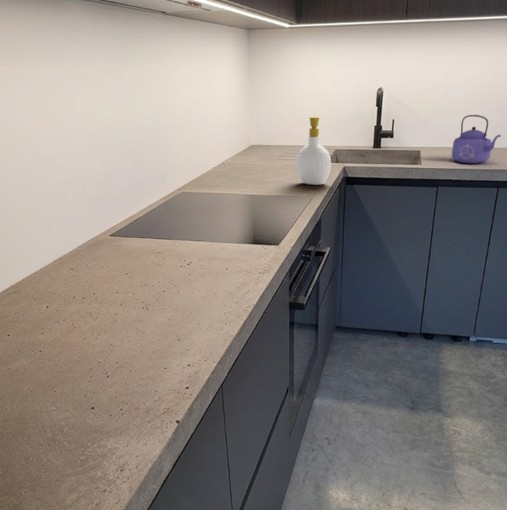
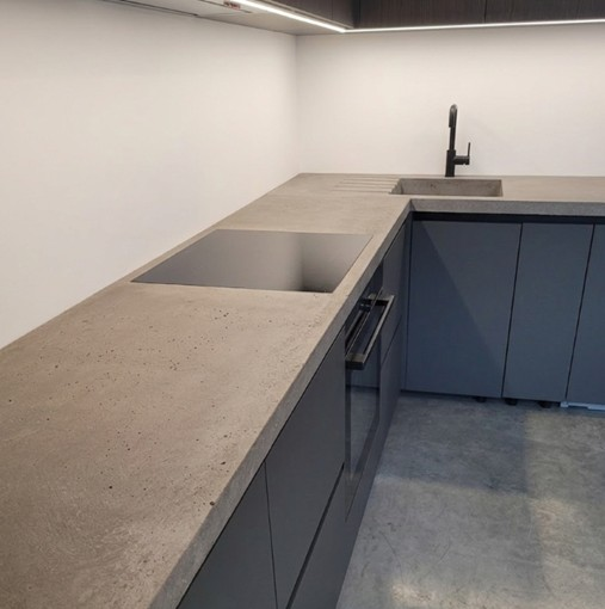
- kettle [451,114,502,165]
- soap bottle [295,116,332,186]
